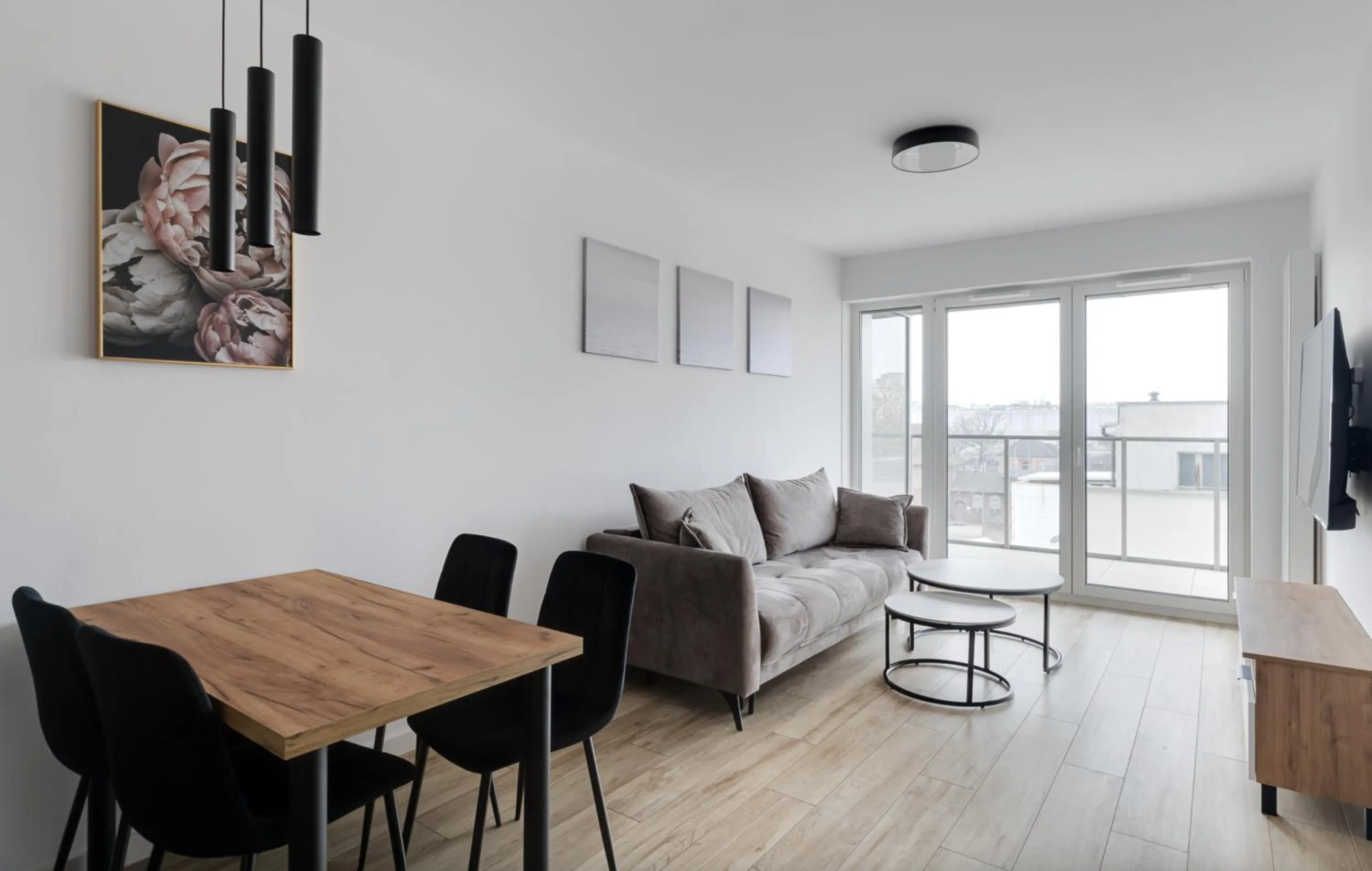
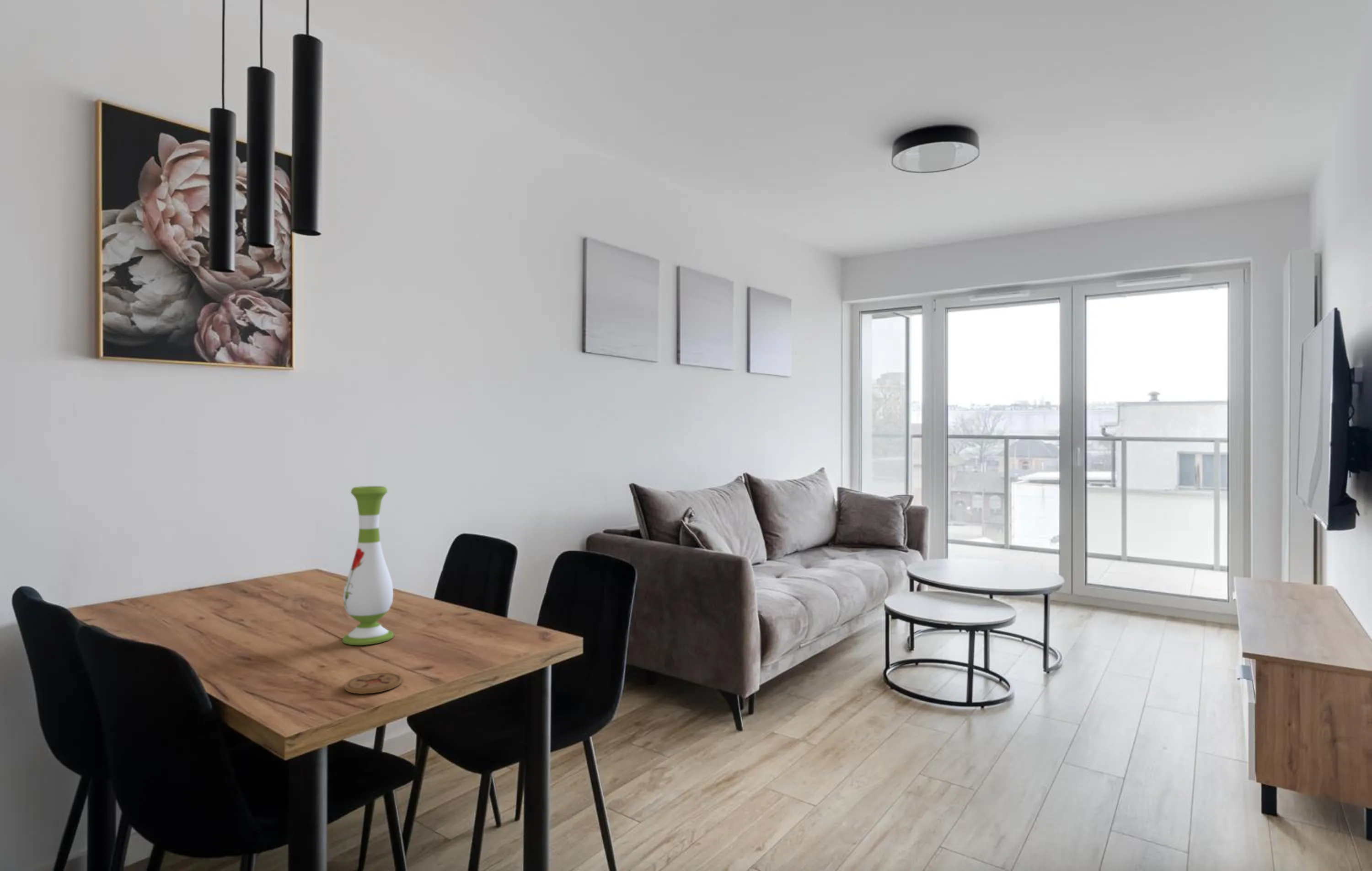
+ coaster [344,672,402,694]
+ vase [342,486,395,645]
